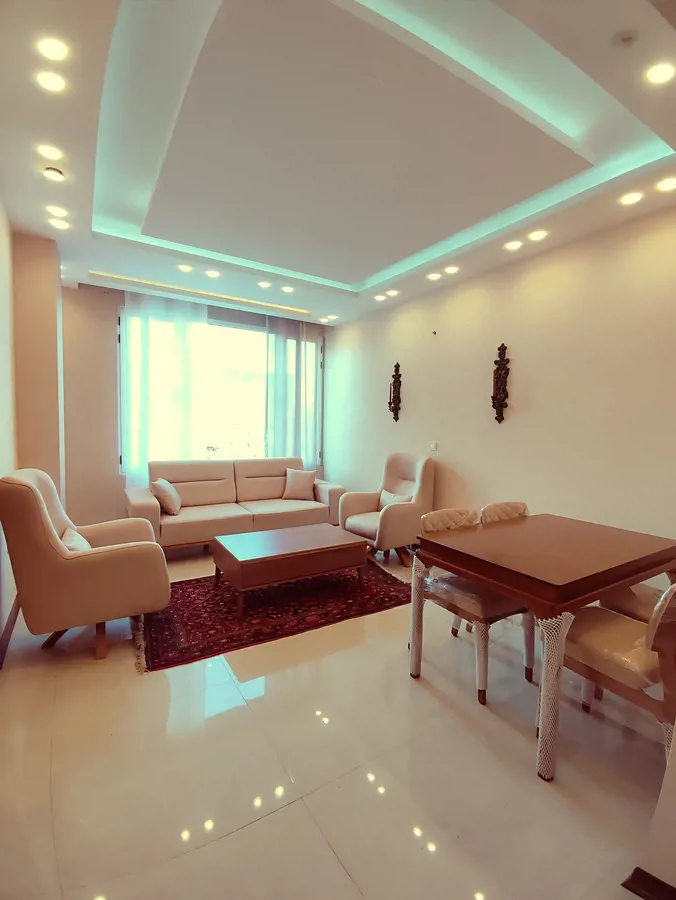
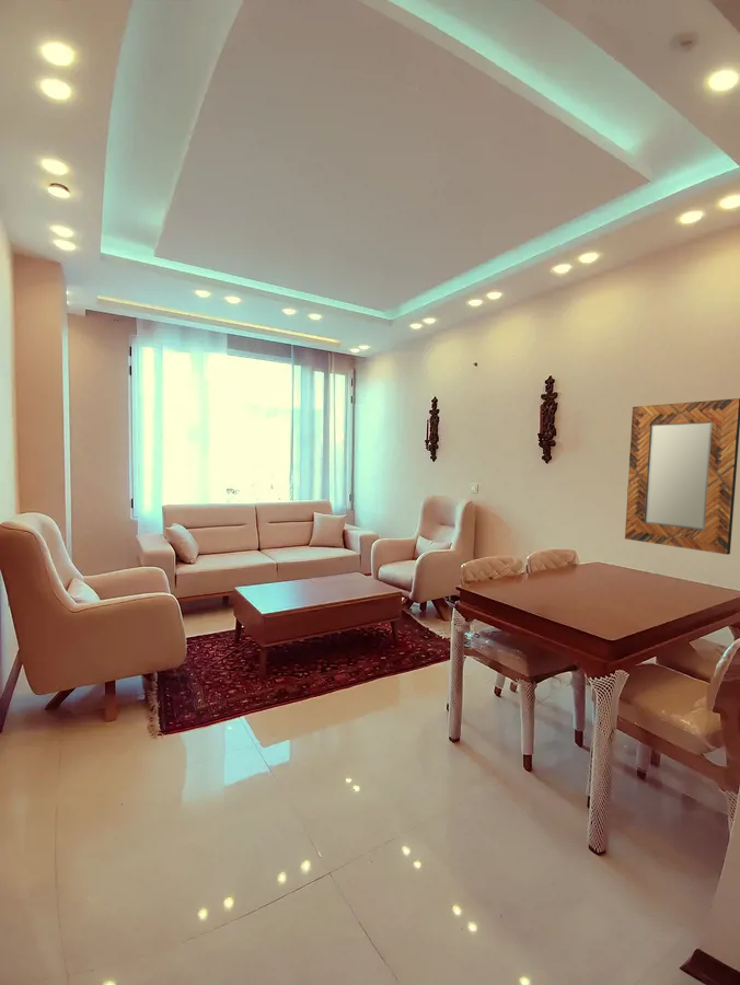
+ home mirror [624,397,740,556]
